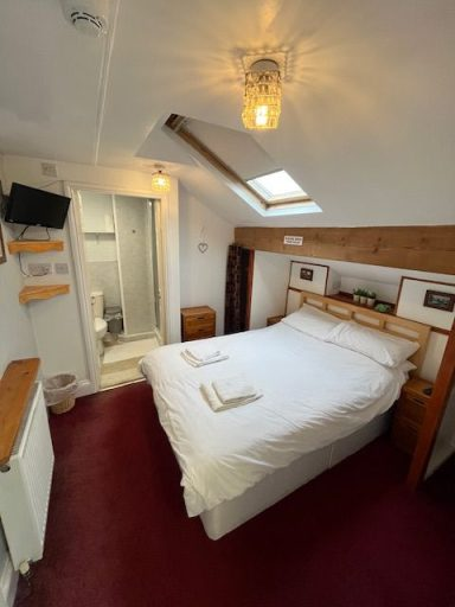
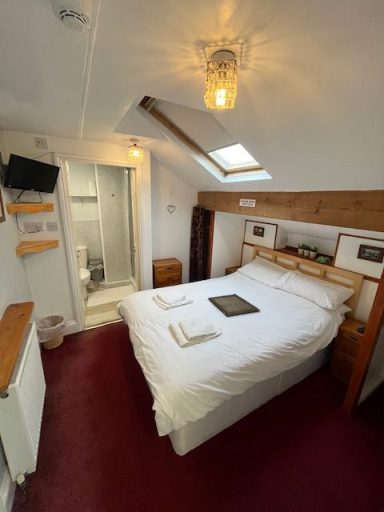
+ serving tray [207,293,261,317]
